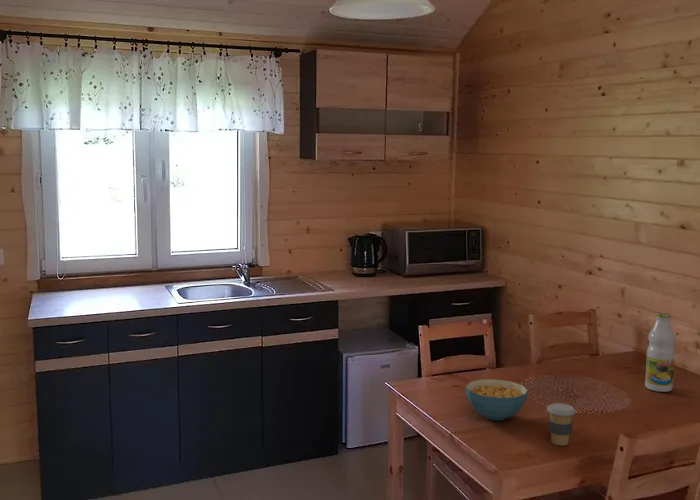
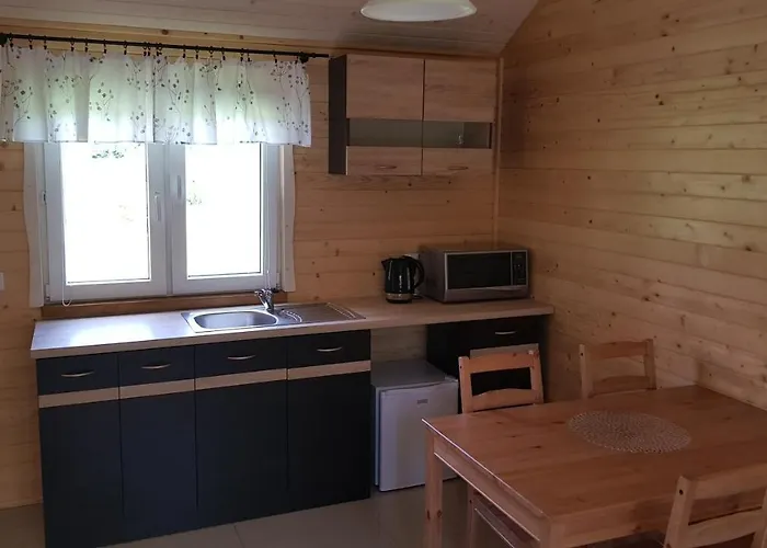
- coffee cup [546,402,576,447]
- cereal bowl [464,378,529,421]
- bottle [644,312,676,393]
